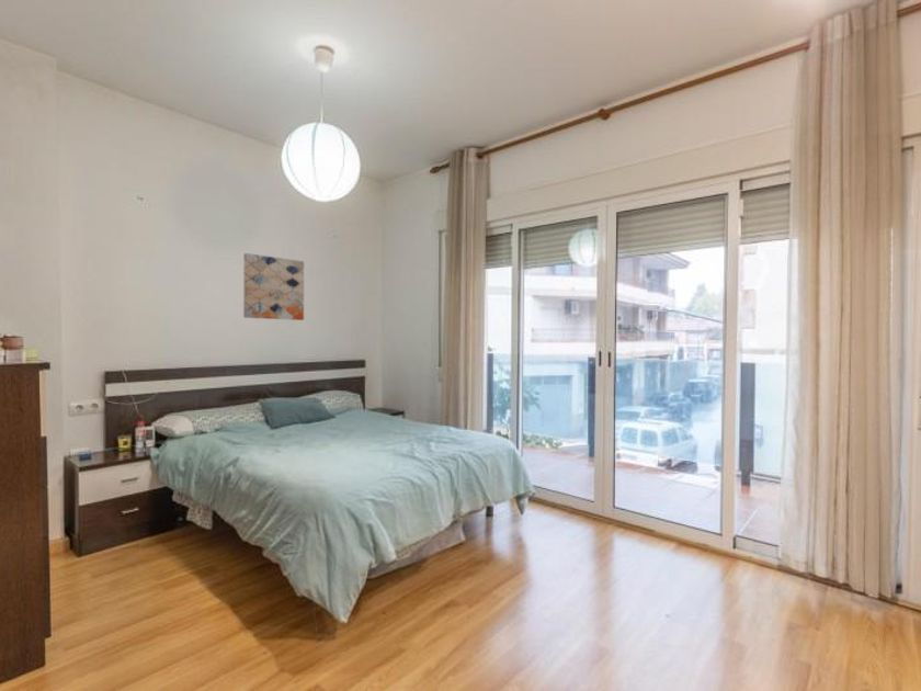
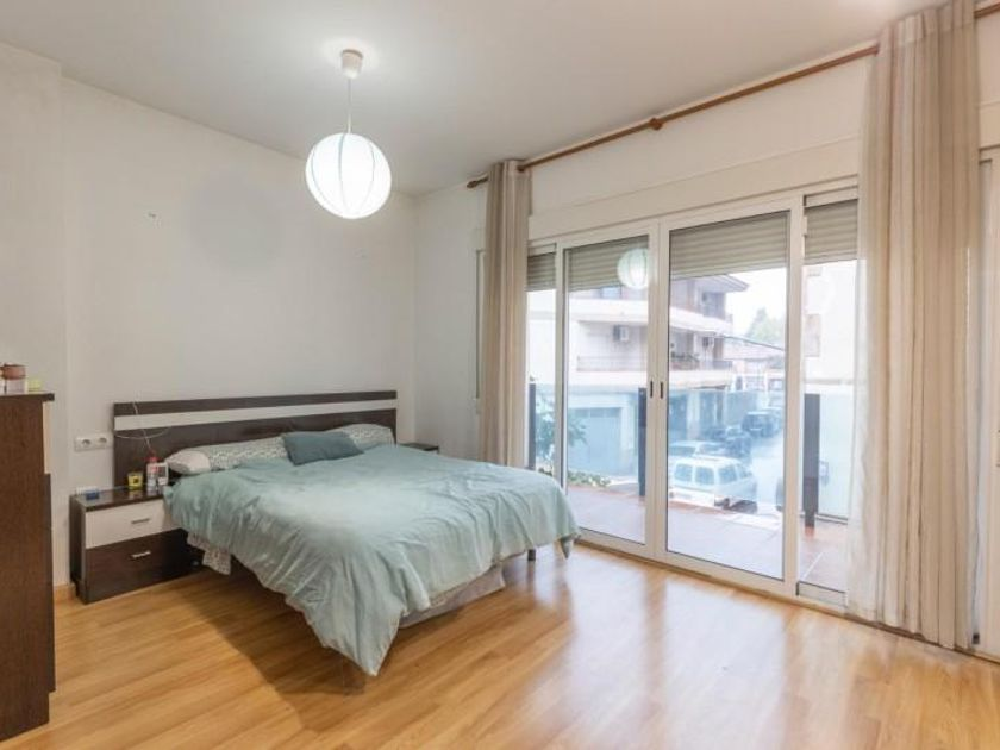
- wall art [242,252,305,321]
